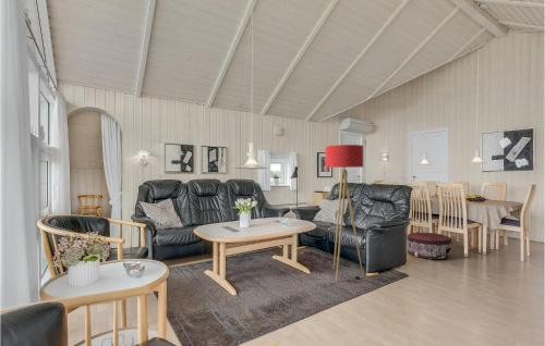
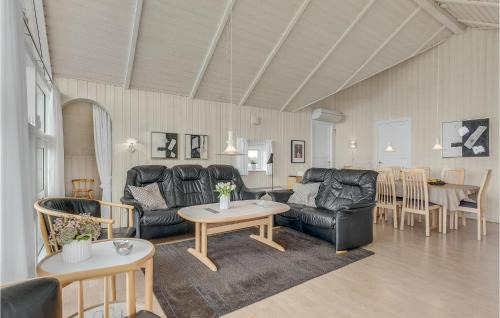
- pouf [407,232,453,261]
- floor lamp [325,144,364,283]
